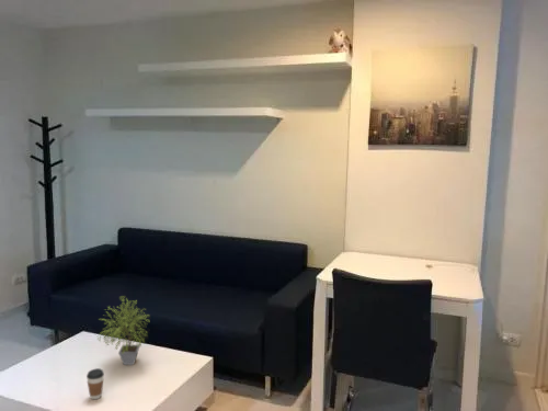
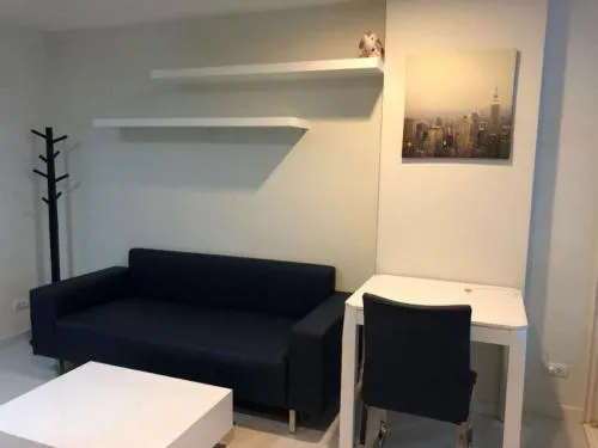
- potted plant [96,295,150,366]
- coffee cup [85,367,105,400]
